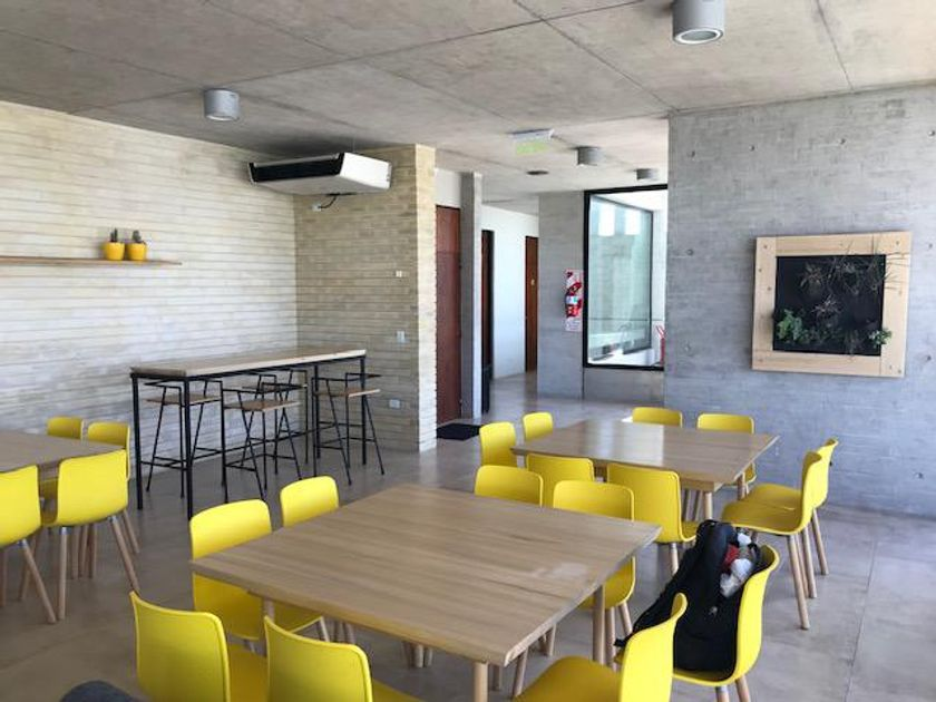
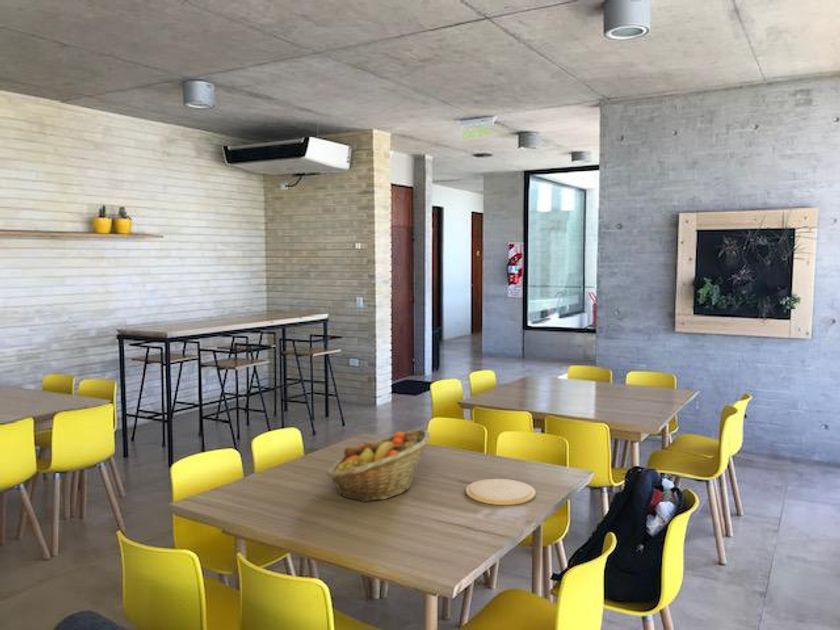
+ fruit basket [325,428,432,503]
+ plate [465,478,537,506]
